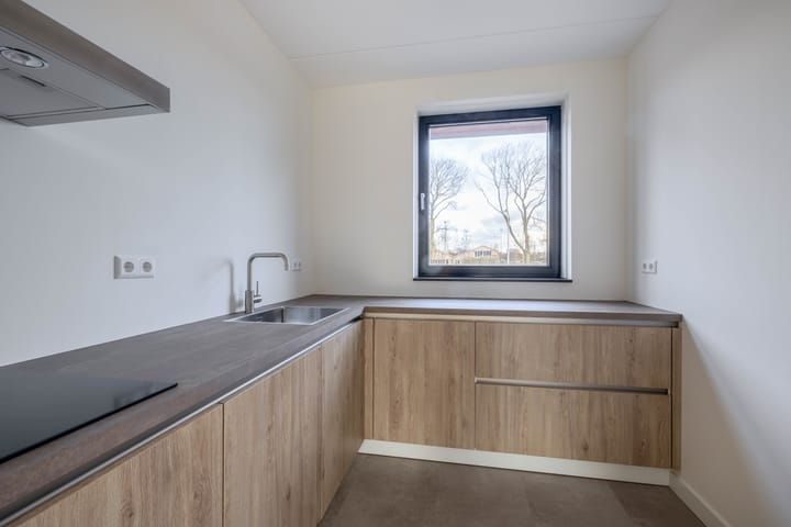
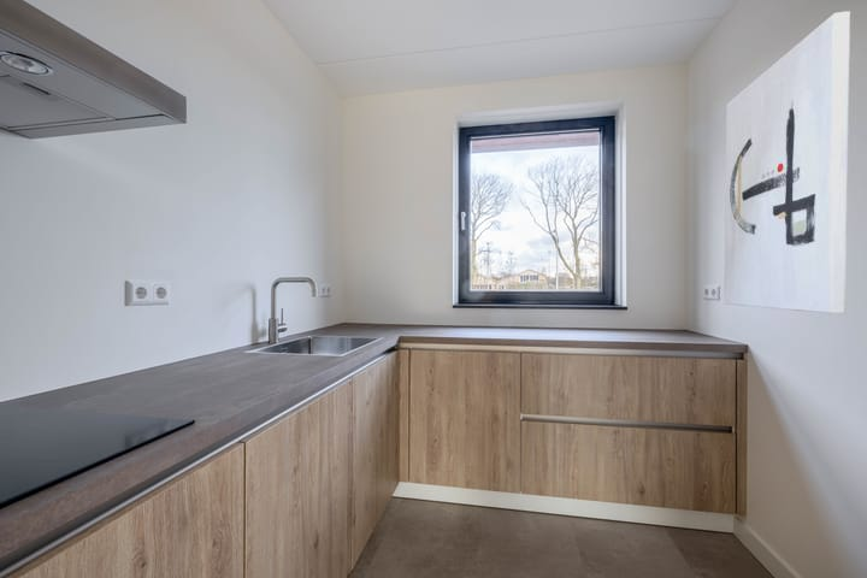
+ wall art [722,10,851,314]
